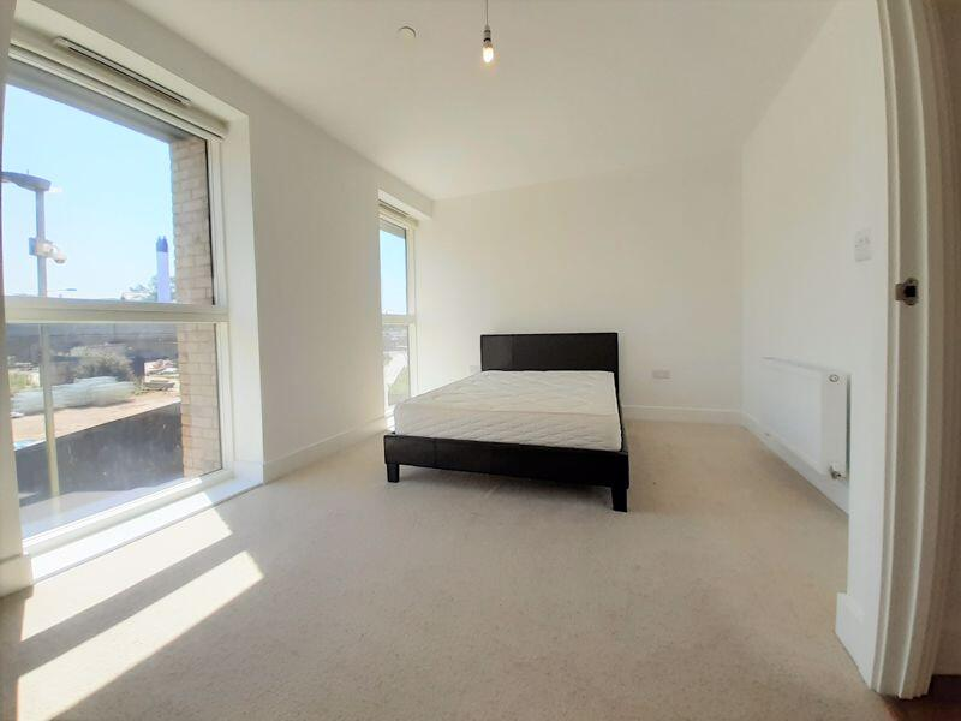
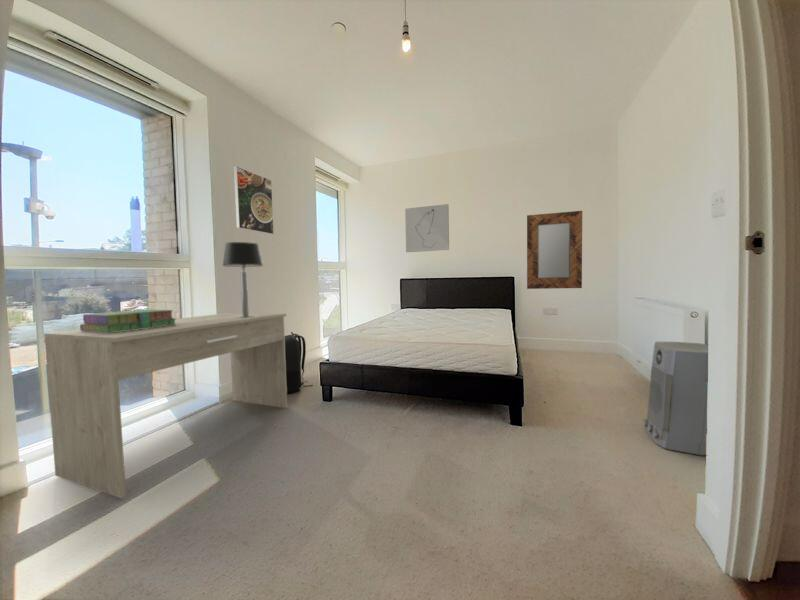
+ backpack [284,331,314,394]
+ home mirror [526,210,583,290]
+ stack of books [79,308,177,333]
+ desk [43,312,288,499]
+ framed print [233,165,275,236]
+ air purifier [642,341,709,456]
+ wall art [404,203,450,253]
+ table lamp [221,241,264,318]
